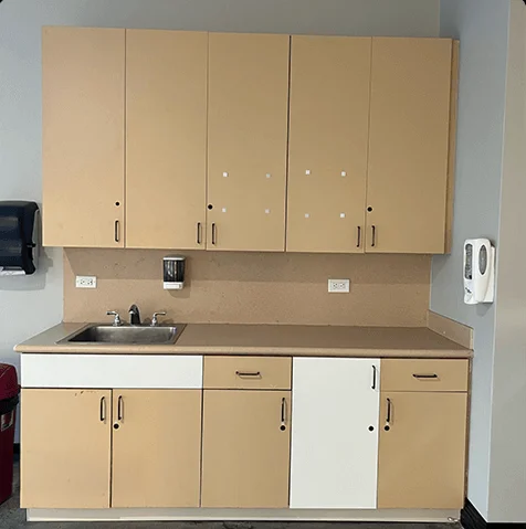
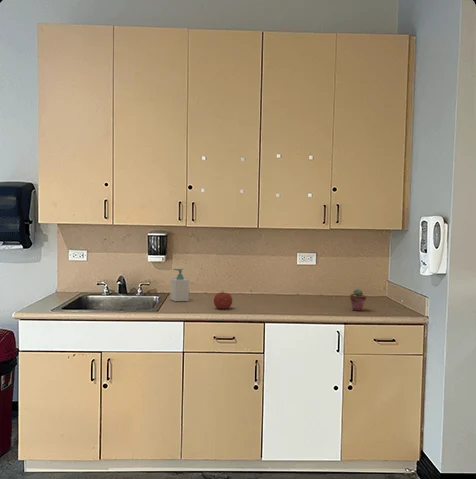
+ fruit [213,289,233,310]
+ soap bottle [170,268,190,302]
+ potted succulent [349,288,367,312]
